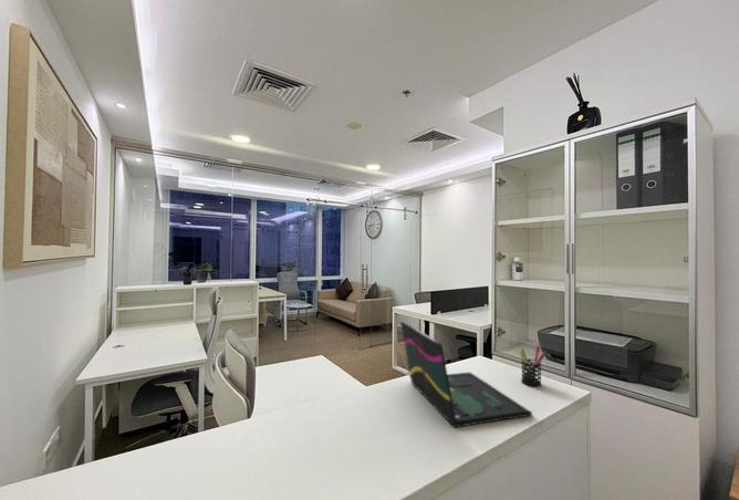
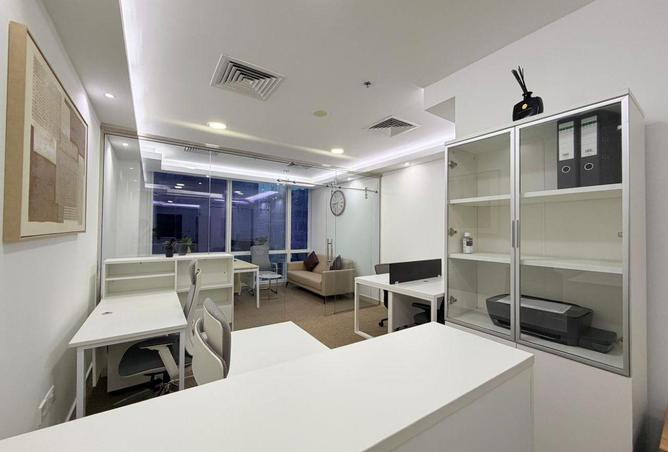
- laptop [394,320,534,428]
- pen holder [519,344,548,387]
